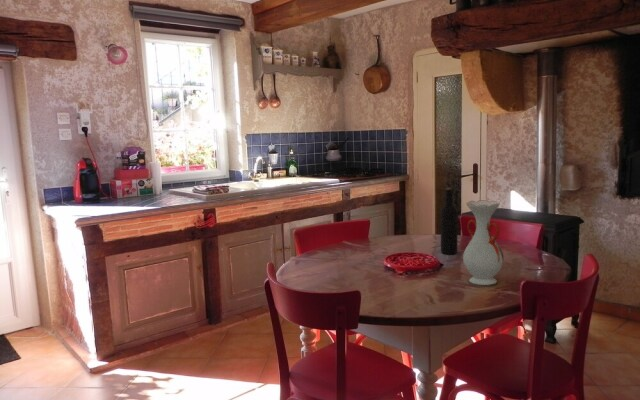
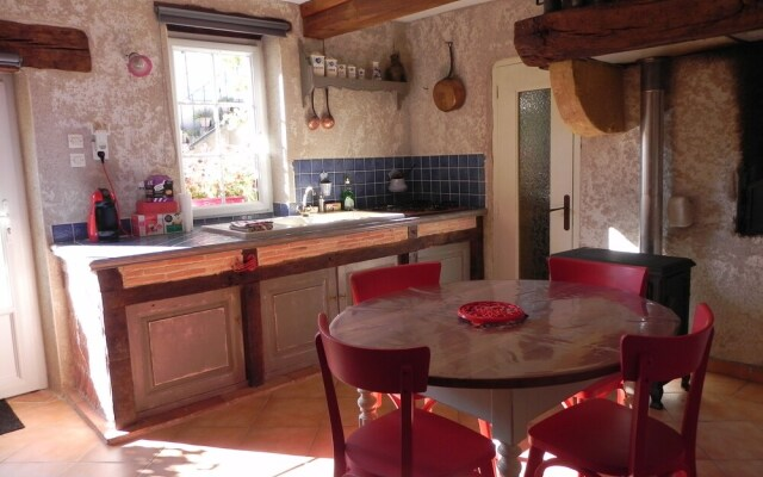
- wine bottle [440,187,459,255]
- vase [462,199,505,287]
